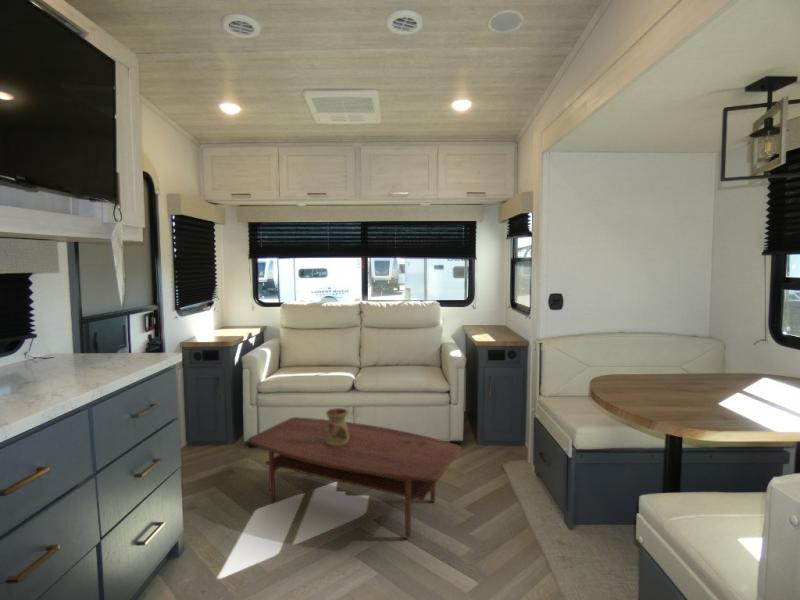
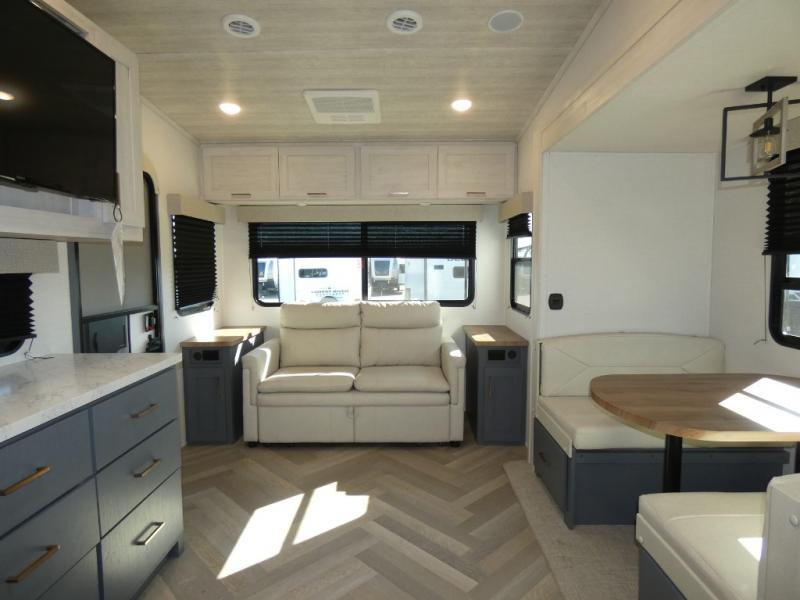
- oil burner [325,407,349,446]
- coffee table [247,416,462,539]
